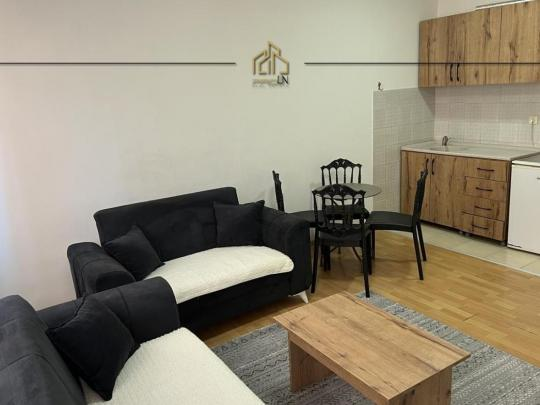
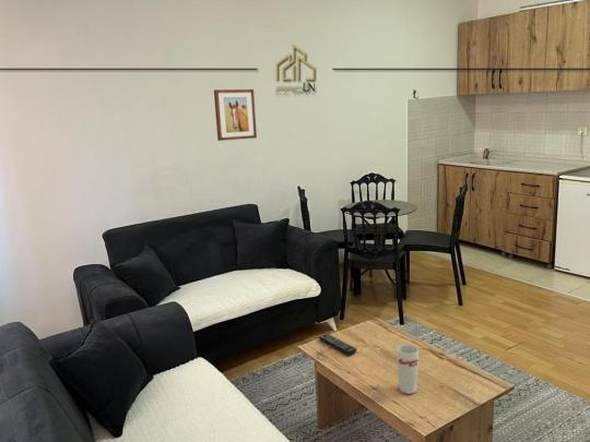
+ cup [397,344,420,395]
+ wall art [213,88,258,142]
+ remote control [318,333,357,356]
